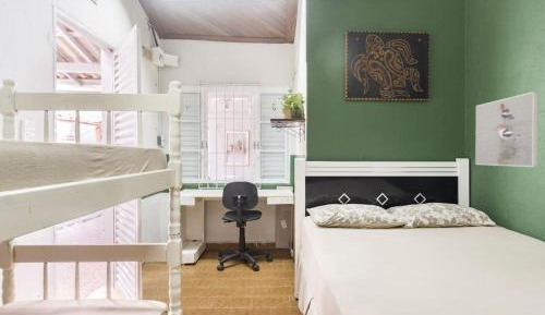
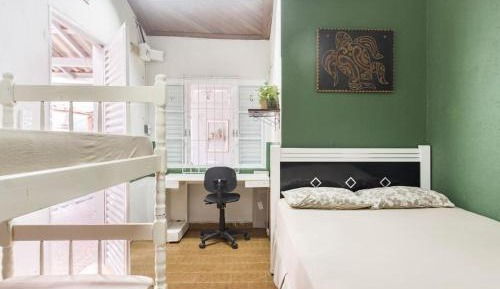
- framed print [475,90,540,168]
